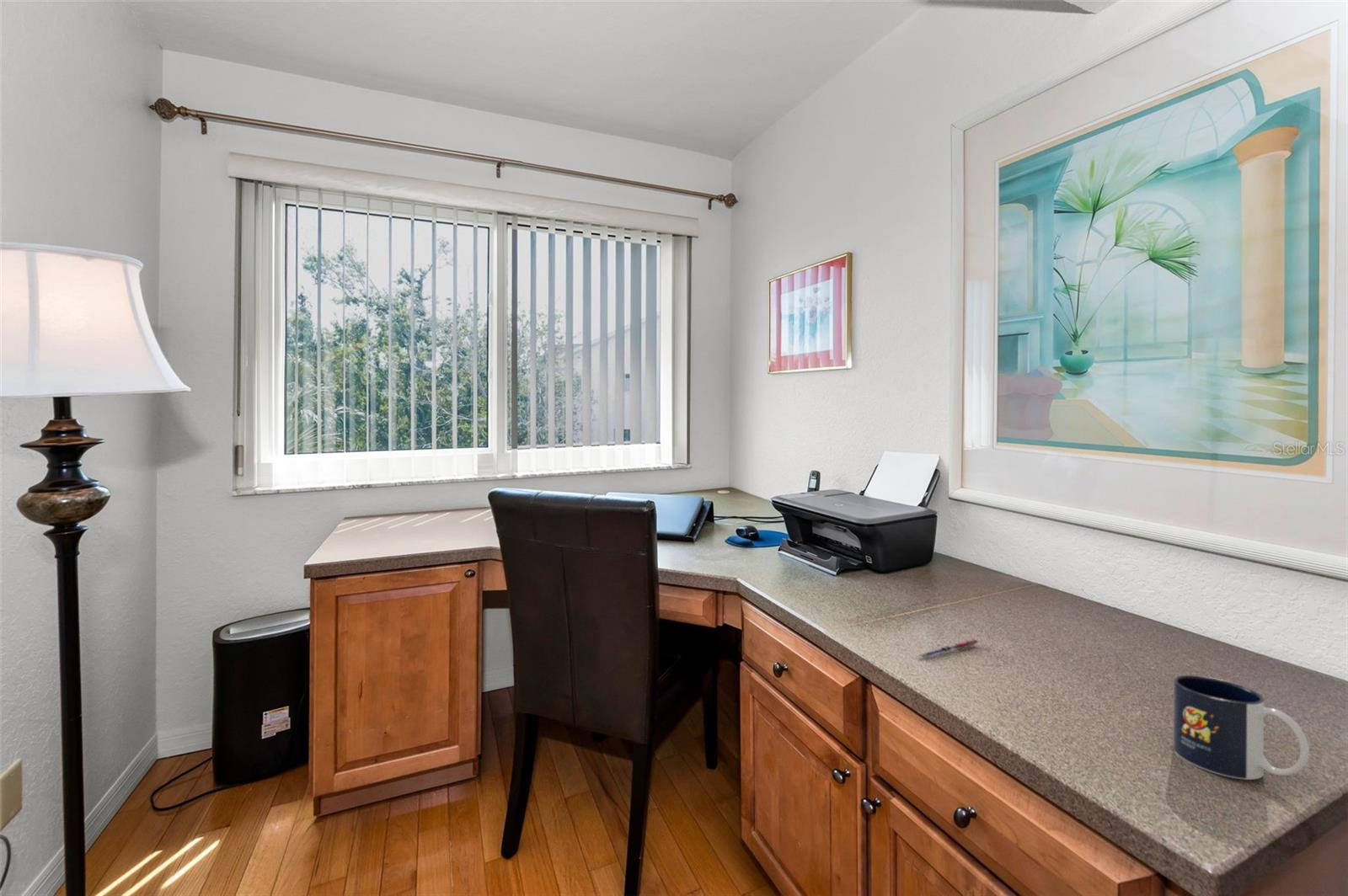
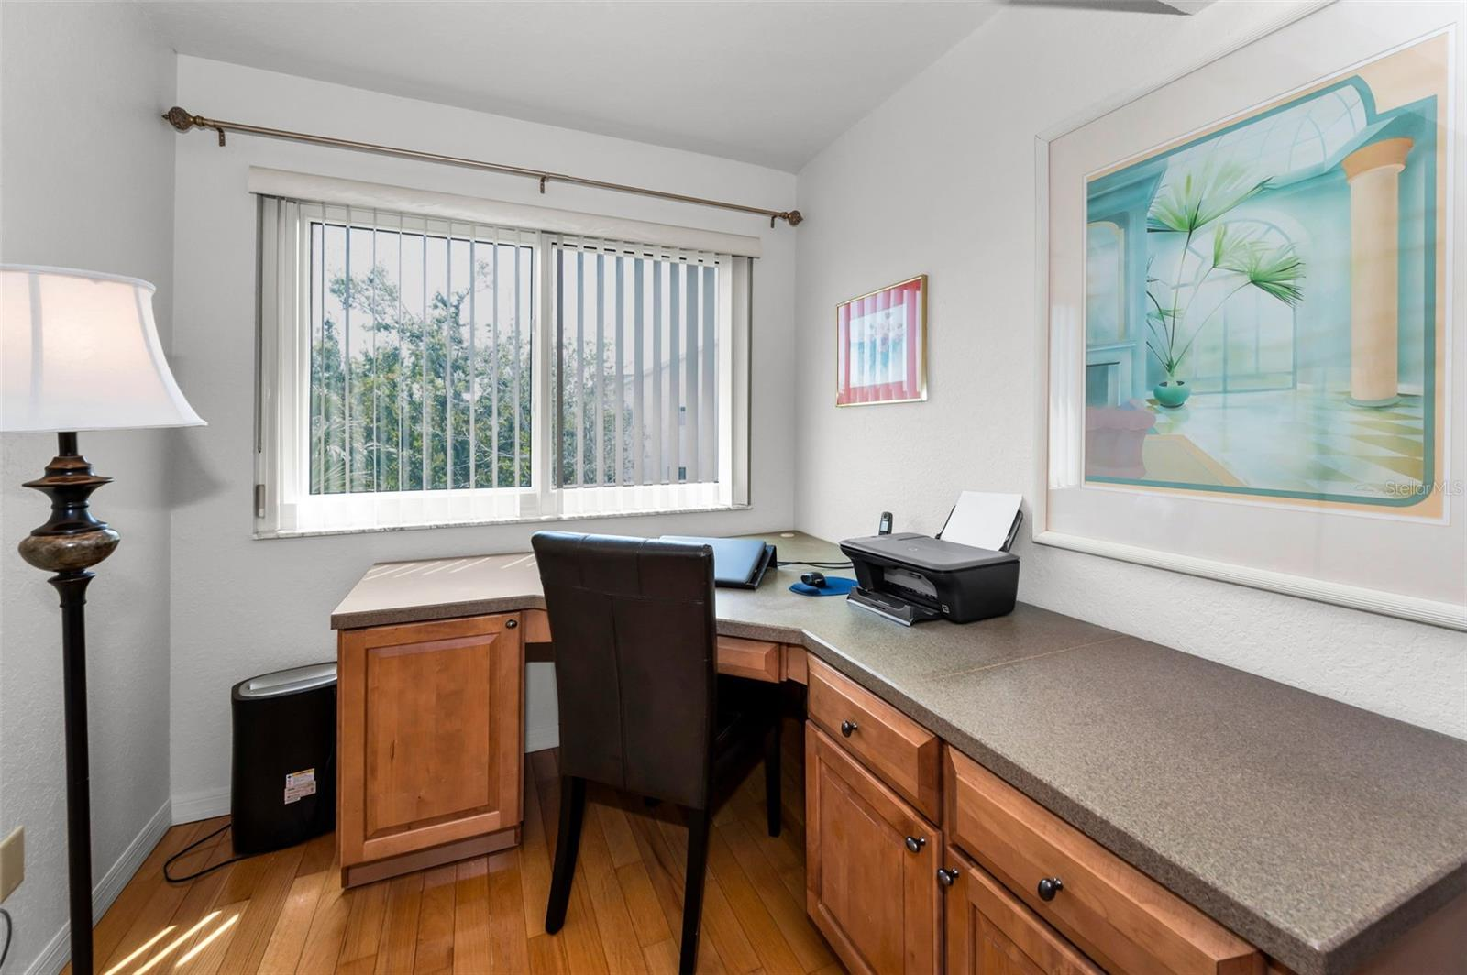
- mug [1173,675,1310,781]
- pen [918,638,979,659]
